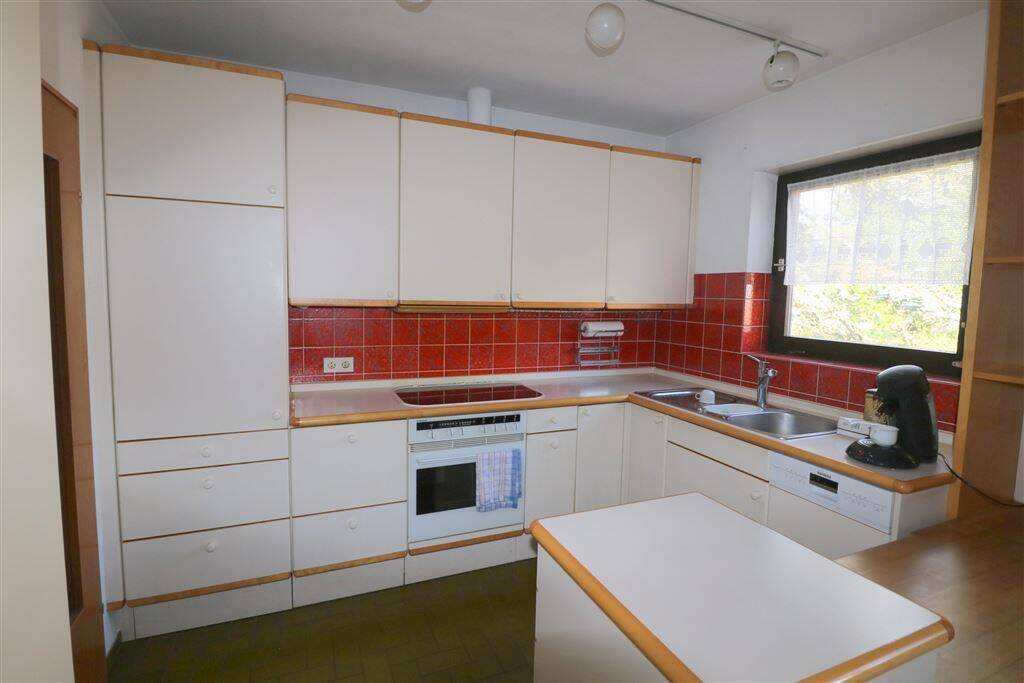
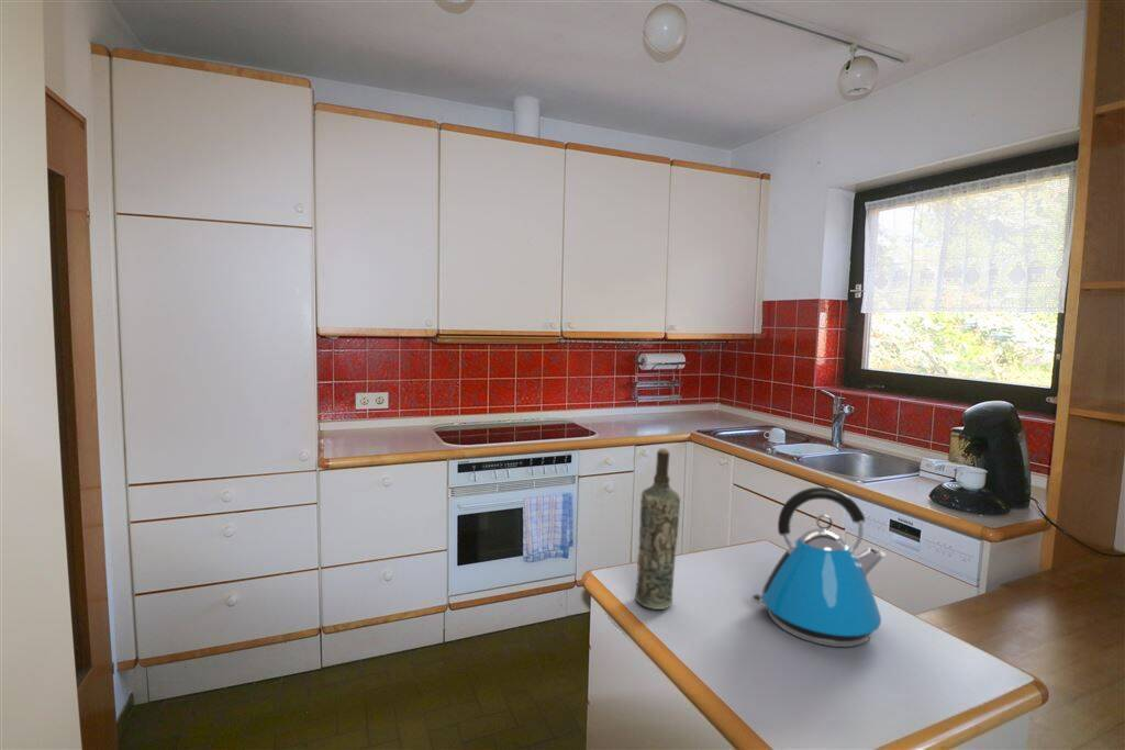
+ kettle [750,486,887,648]
+ bottle [635,448,681,611]
